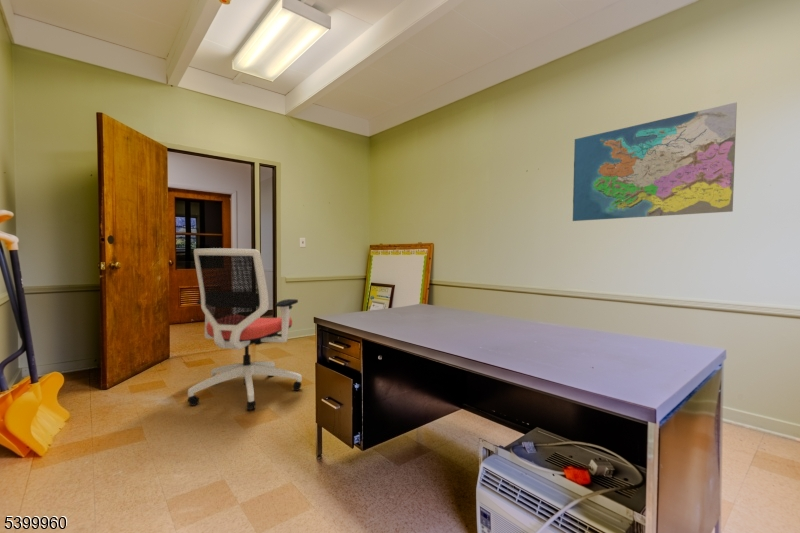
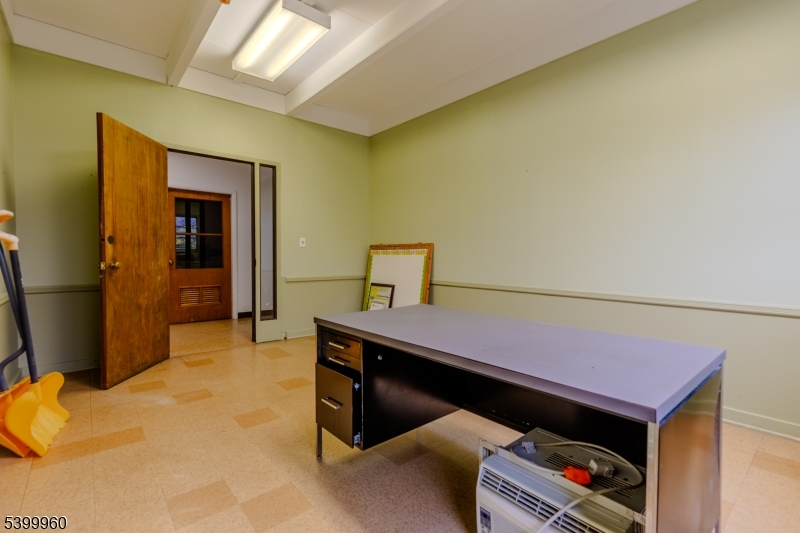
- office chair [187,247,303,411]
- map [572,102,738,222]
